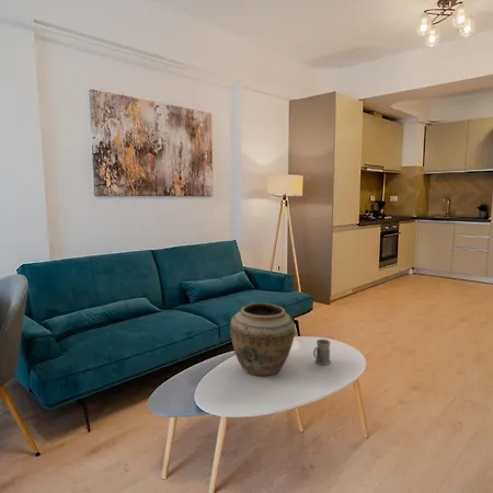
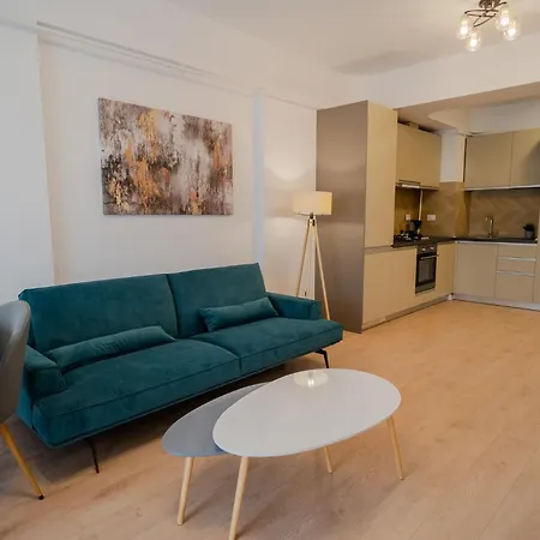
- mug [312,339,332,366]
- vase [229,302,296,377]
